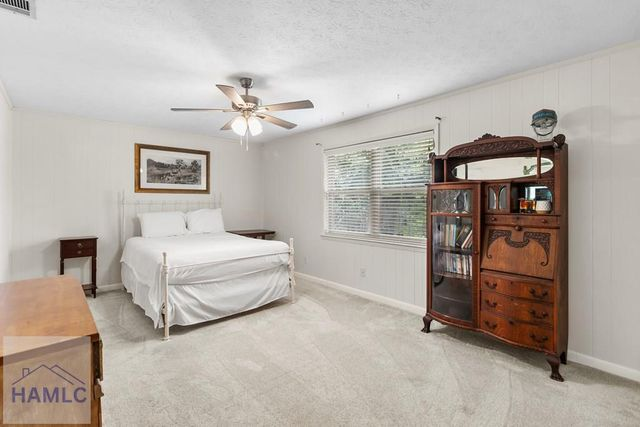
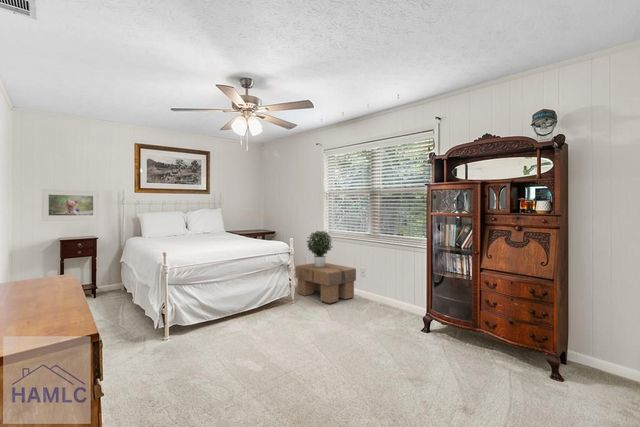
+ footstool [294,262,357,304]
+ potted plant [306,230,334,268]
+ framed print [41,188,100,222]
